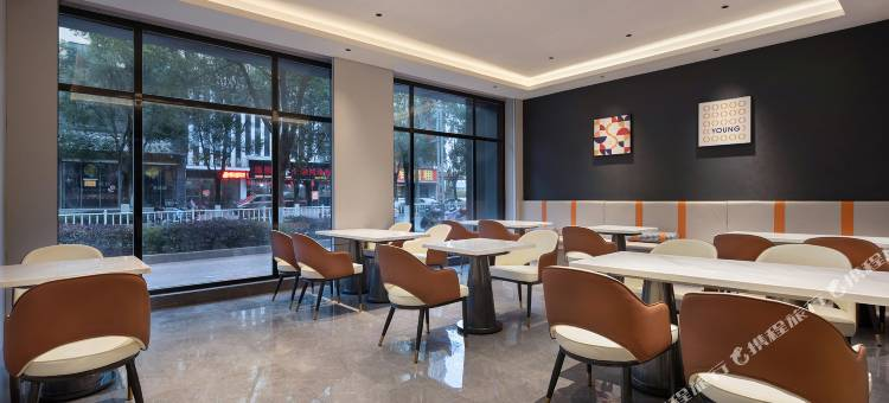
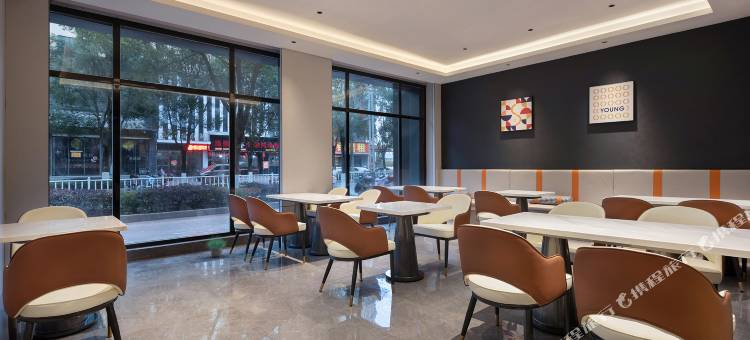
+ potted plant [202,232,229,258]
